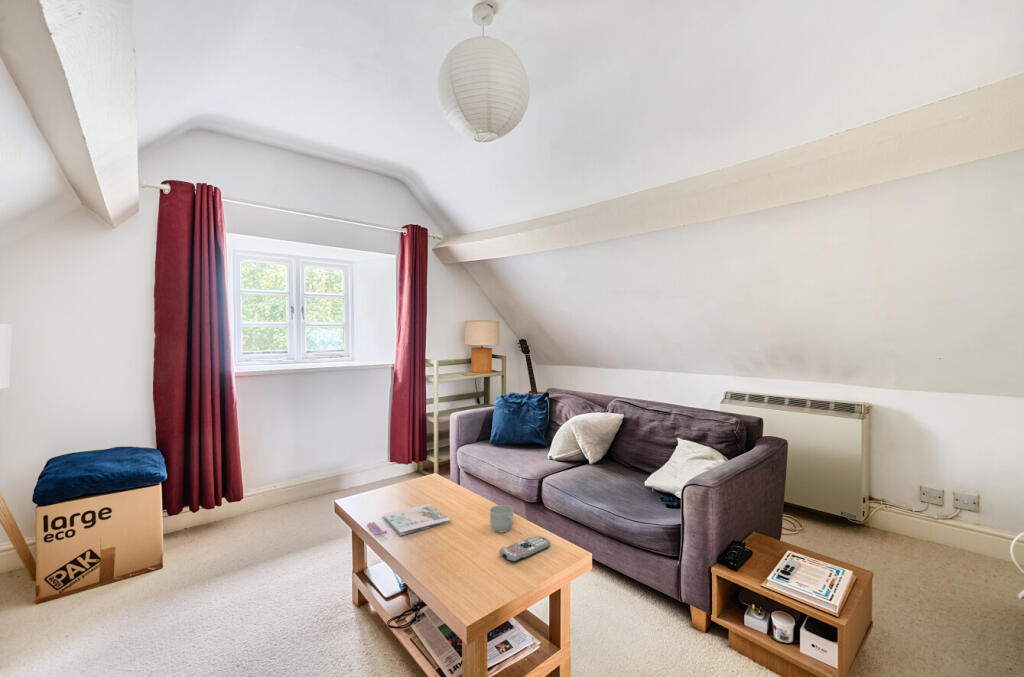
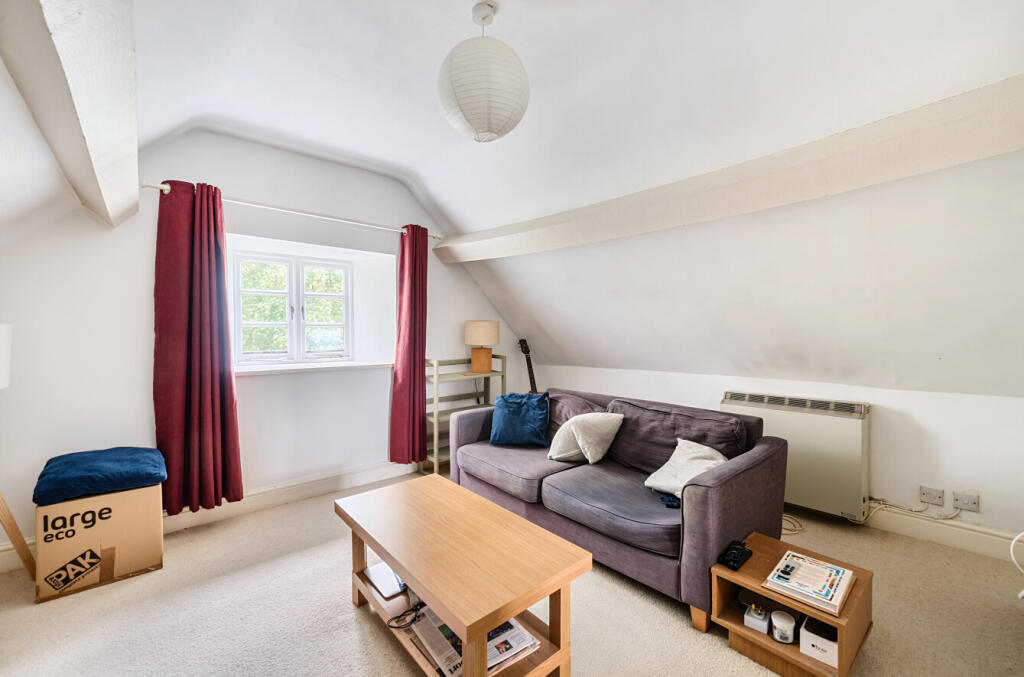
- magazine [366,503,451,537]
- mug [489,504,515,533]
- remote control [499,535,551,563]
